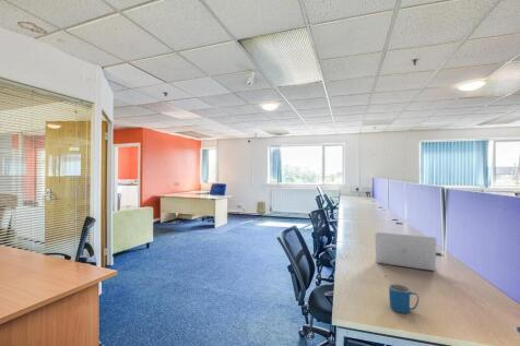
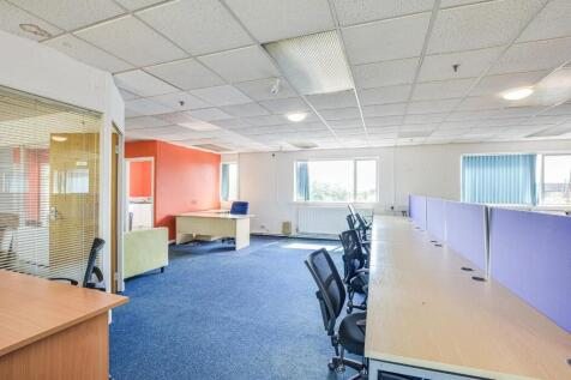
- mug [388,283,419,314]
- laptop [375,231,438,272]
